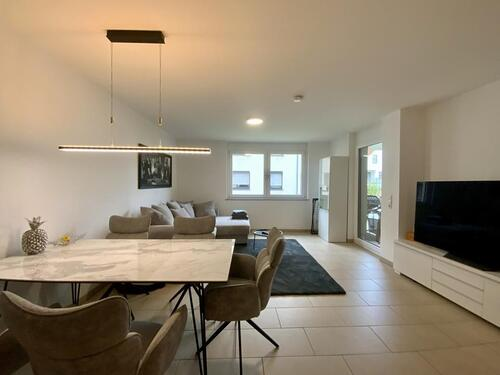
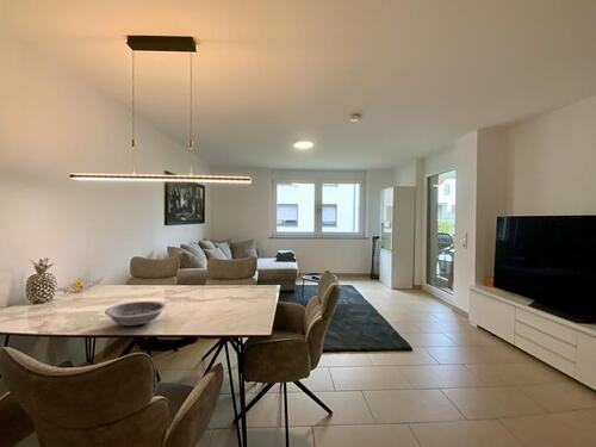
+ bowl [104,300,167,327]
